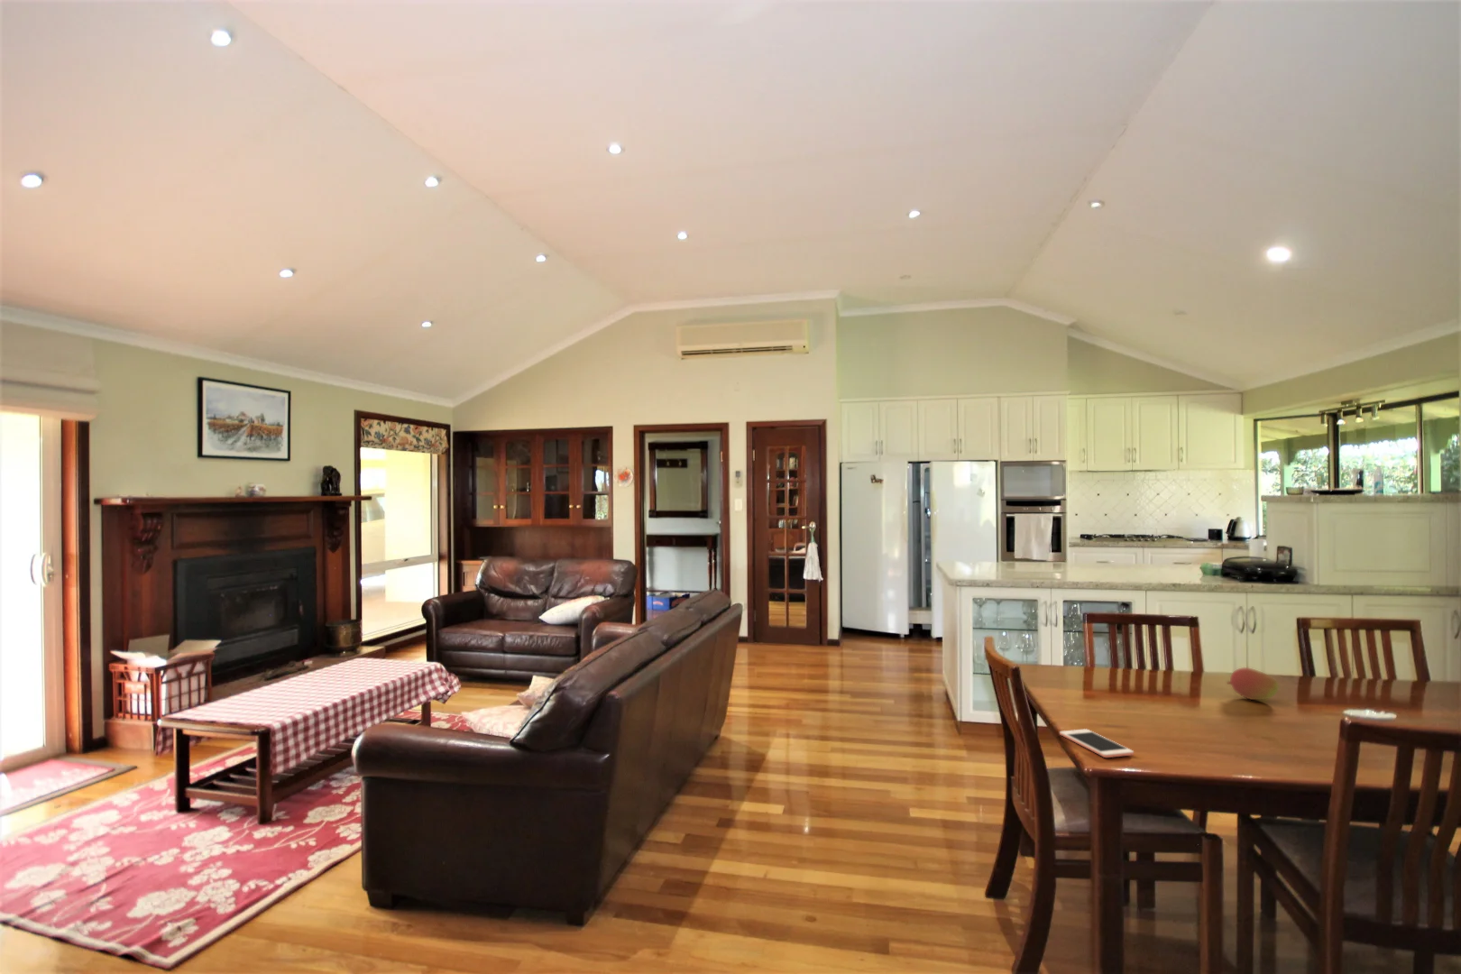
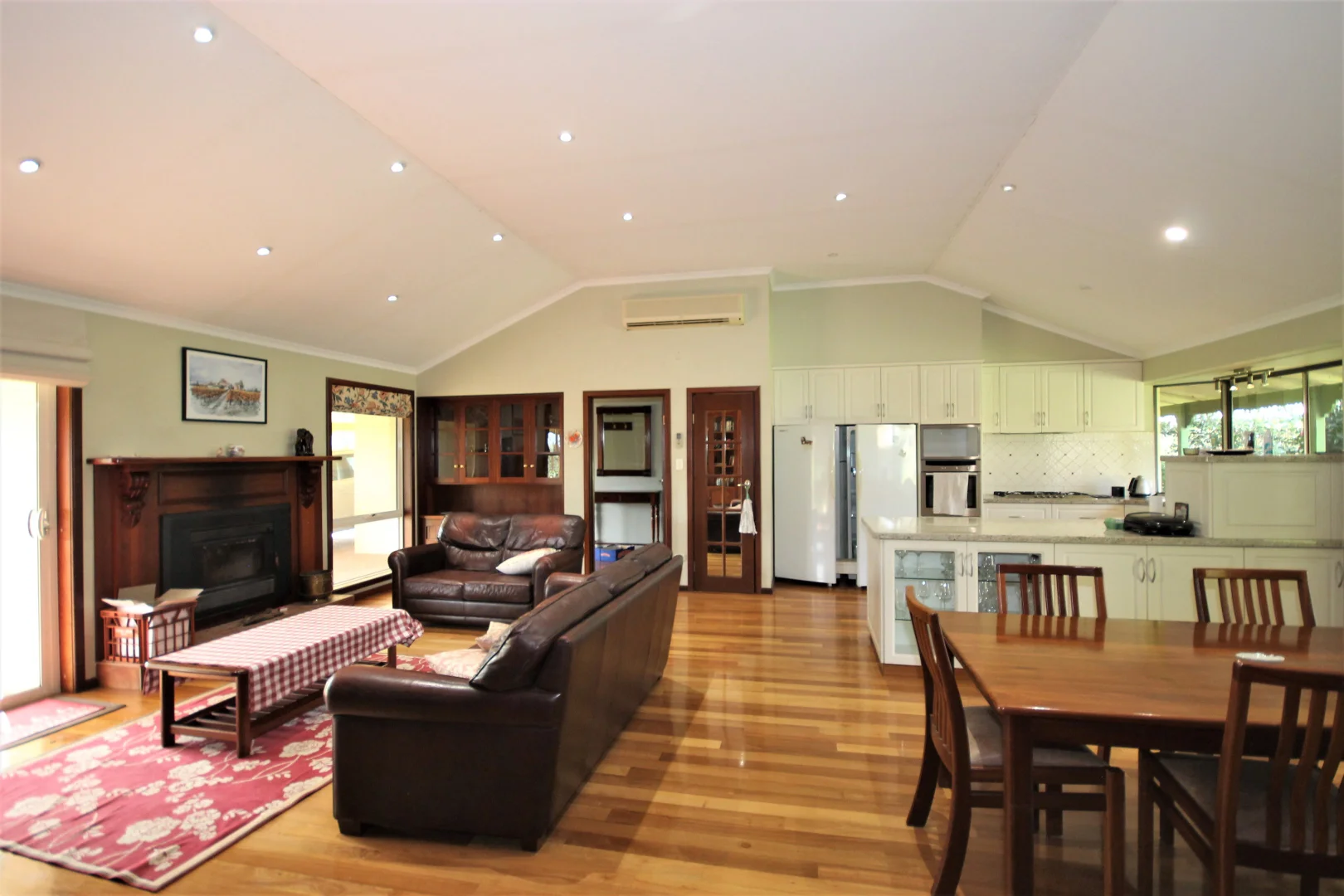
- fruit [1225,666,1278,701]
- cell phone [1059,728,1135,759]
